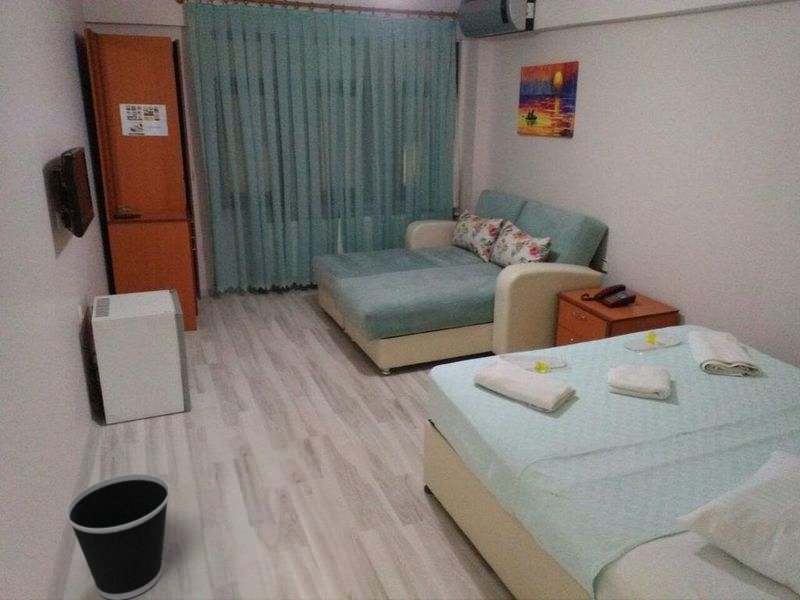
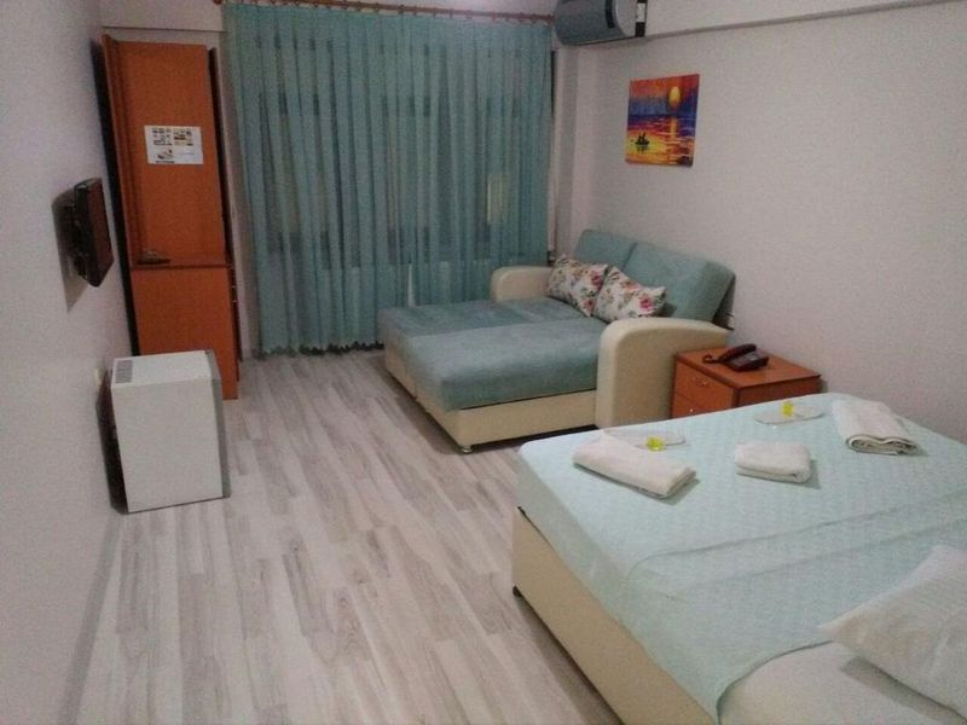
- wastebasket [65,473,171,600]
